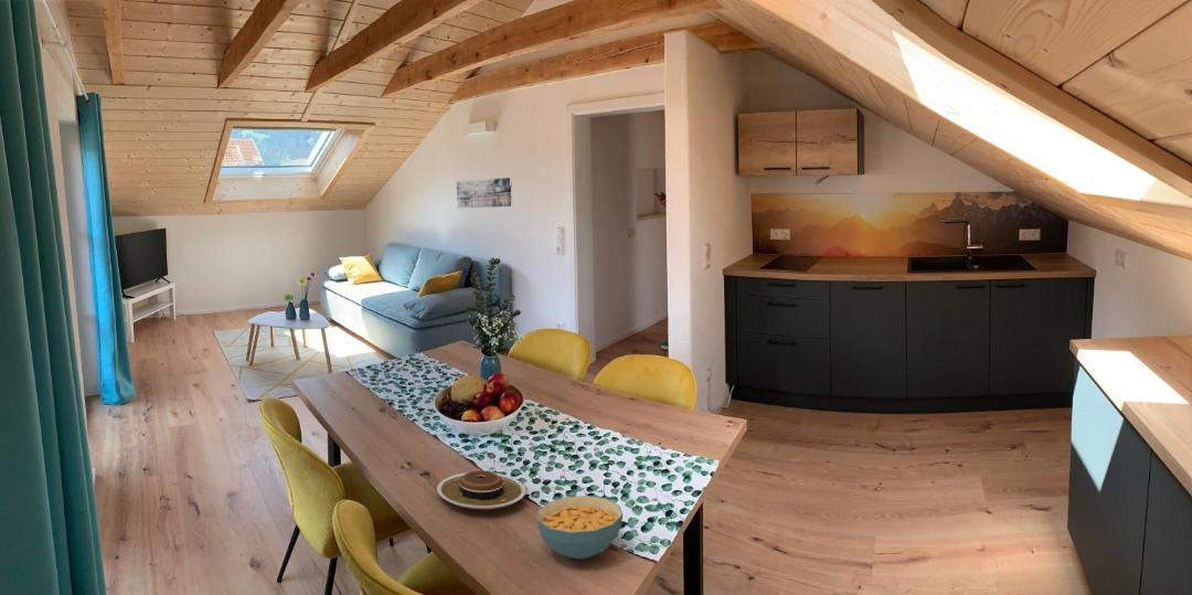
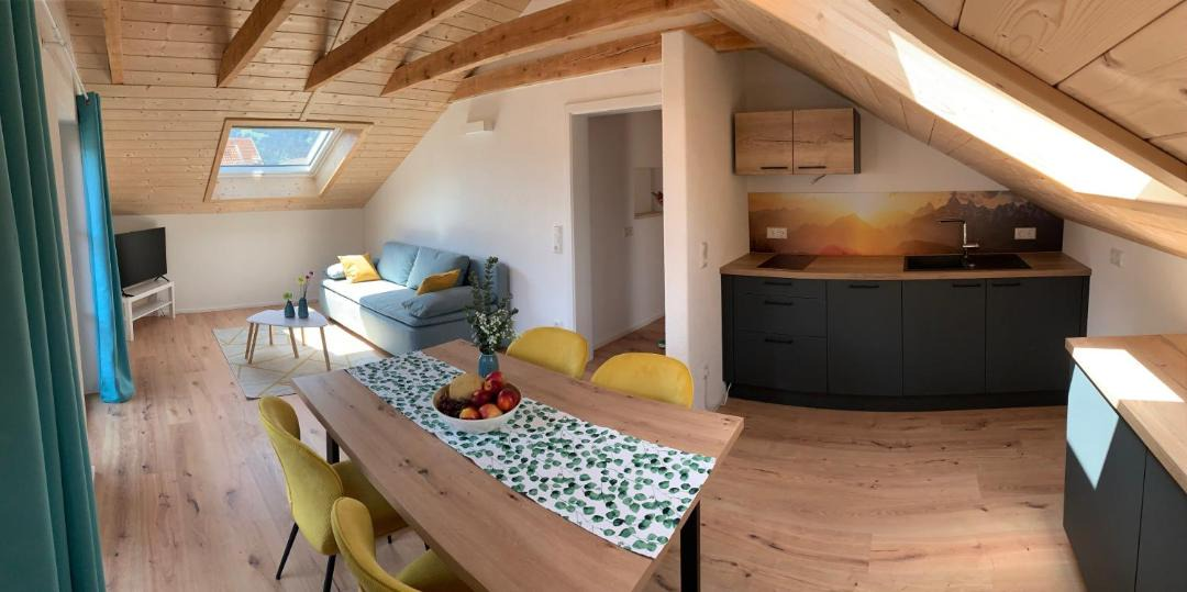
- plate [436,470,526,510]
- wall art [456,177,513,209]
- cereal bowl [536,495,624,561]
